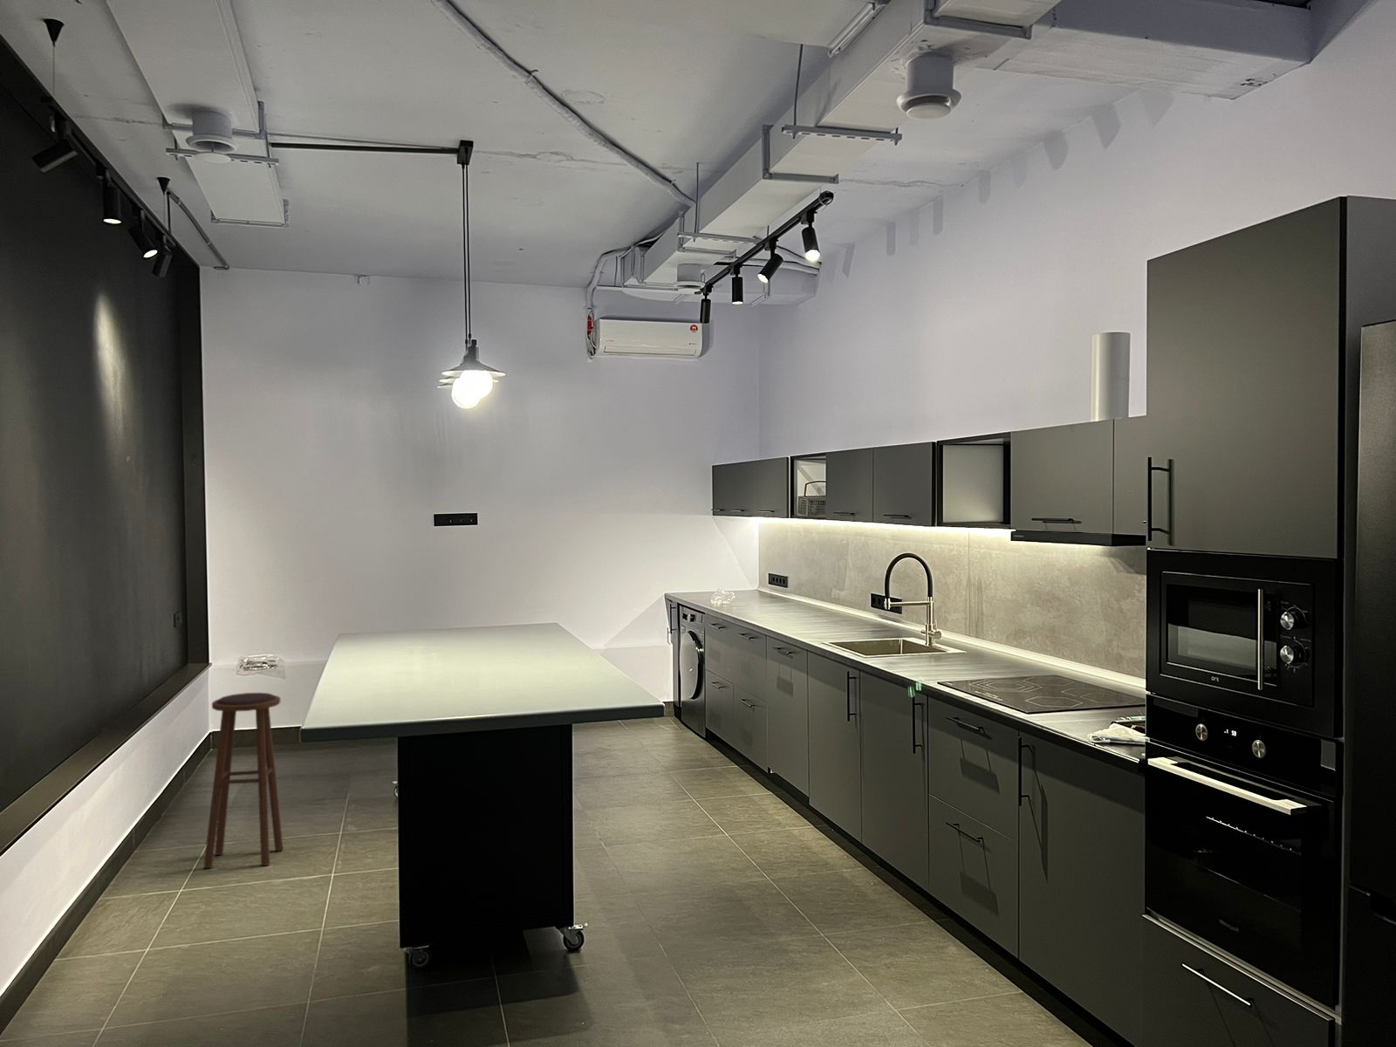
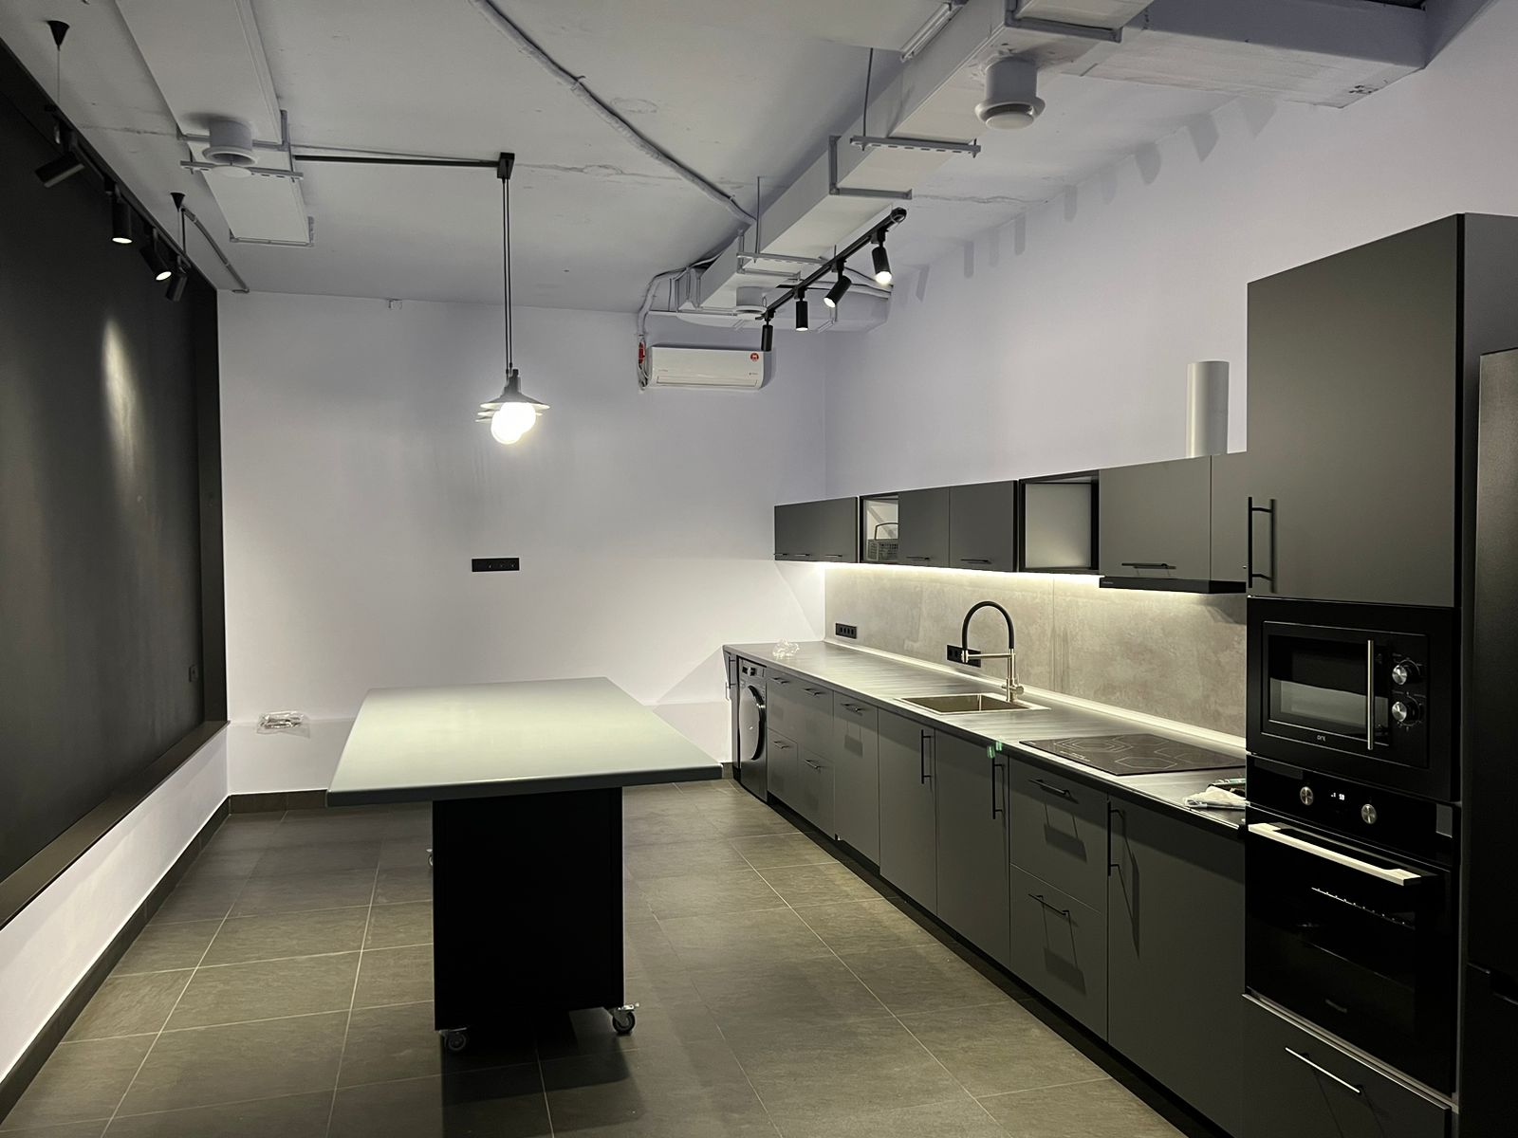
- stool [202,692,285,869]
